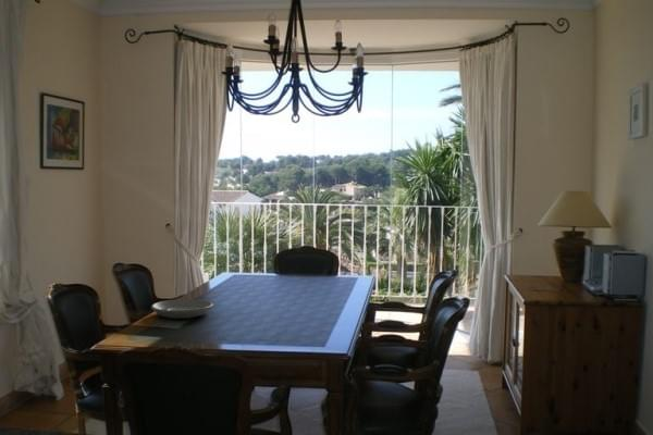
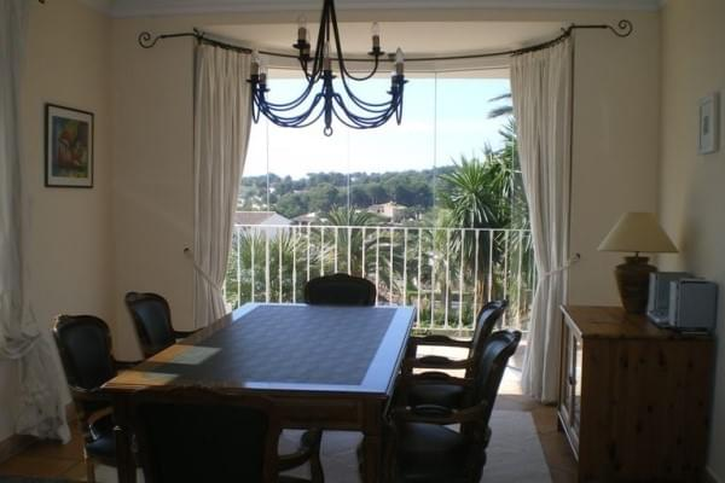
- plate [150,298,213,320]
